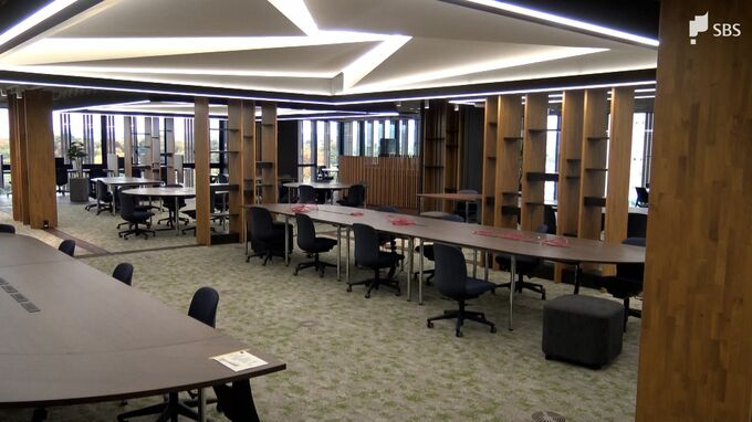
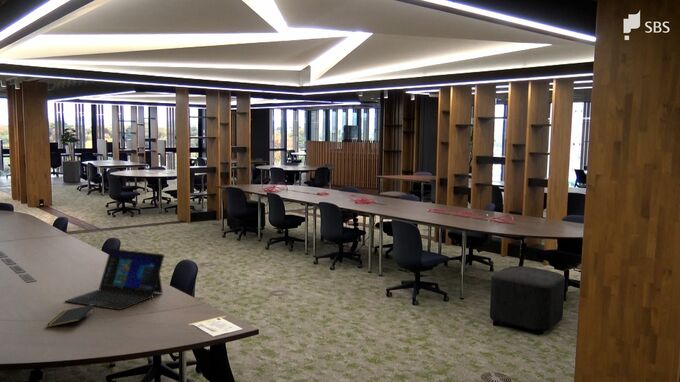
+ laptop [64,248,165,311]
+ notepad [46,305,95,328]
